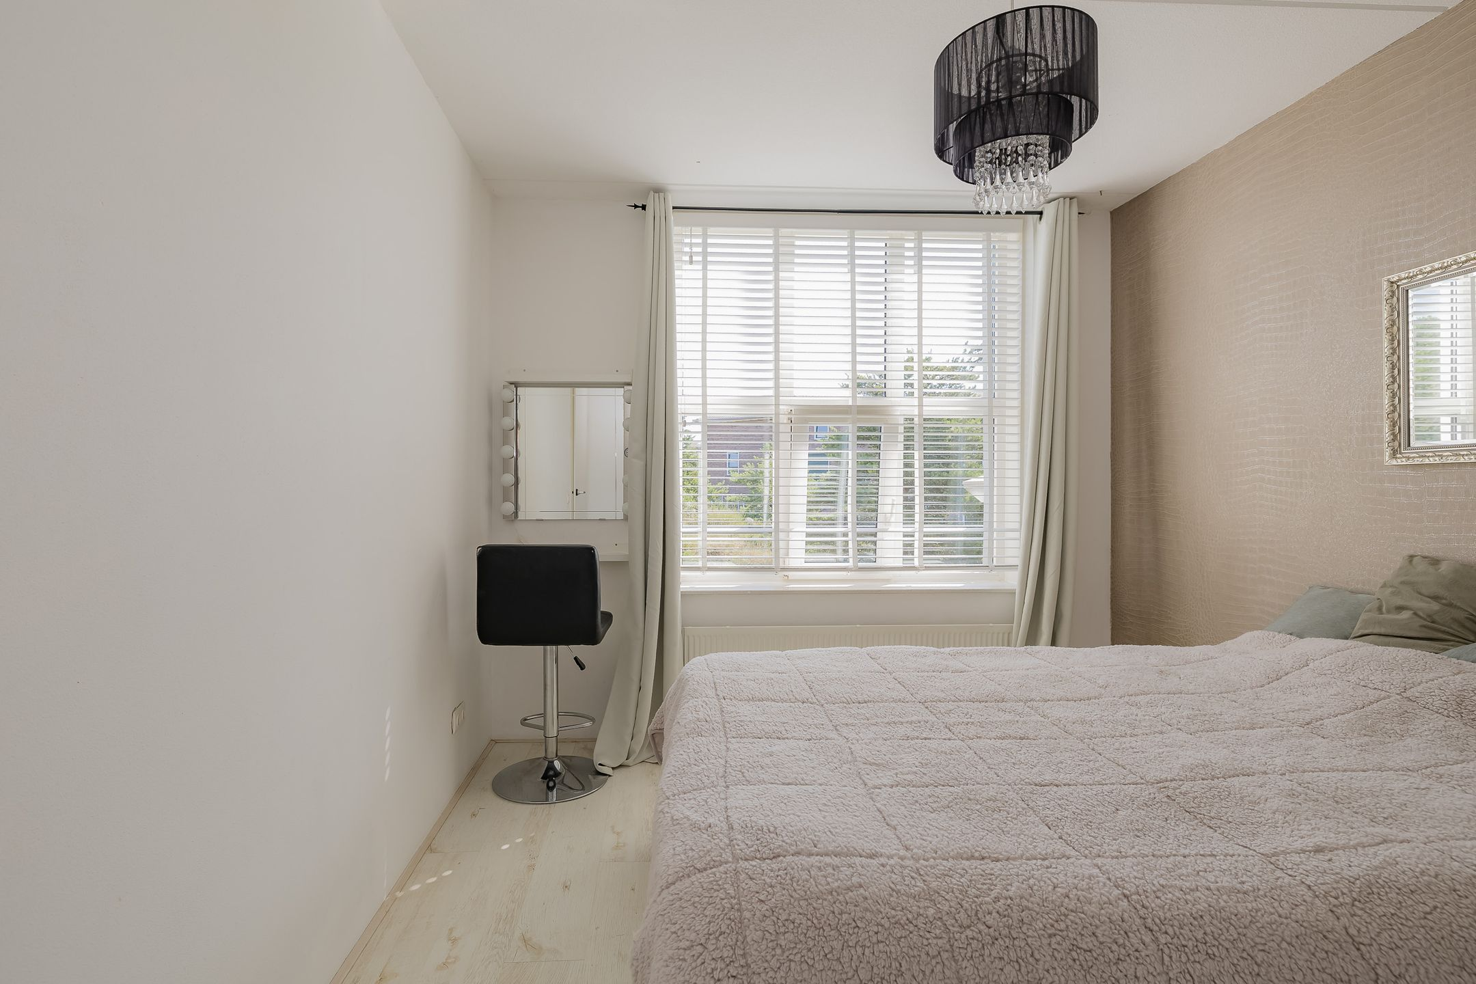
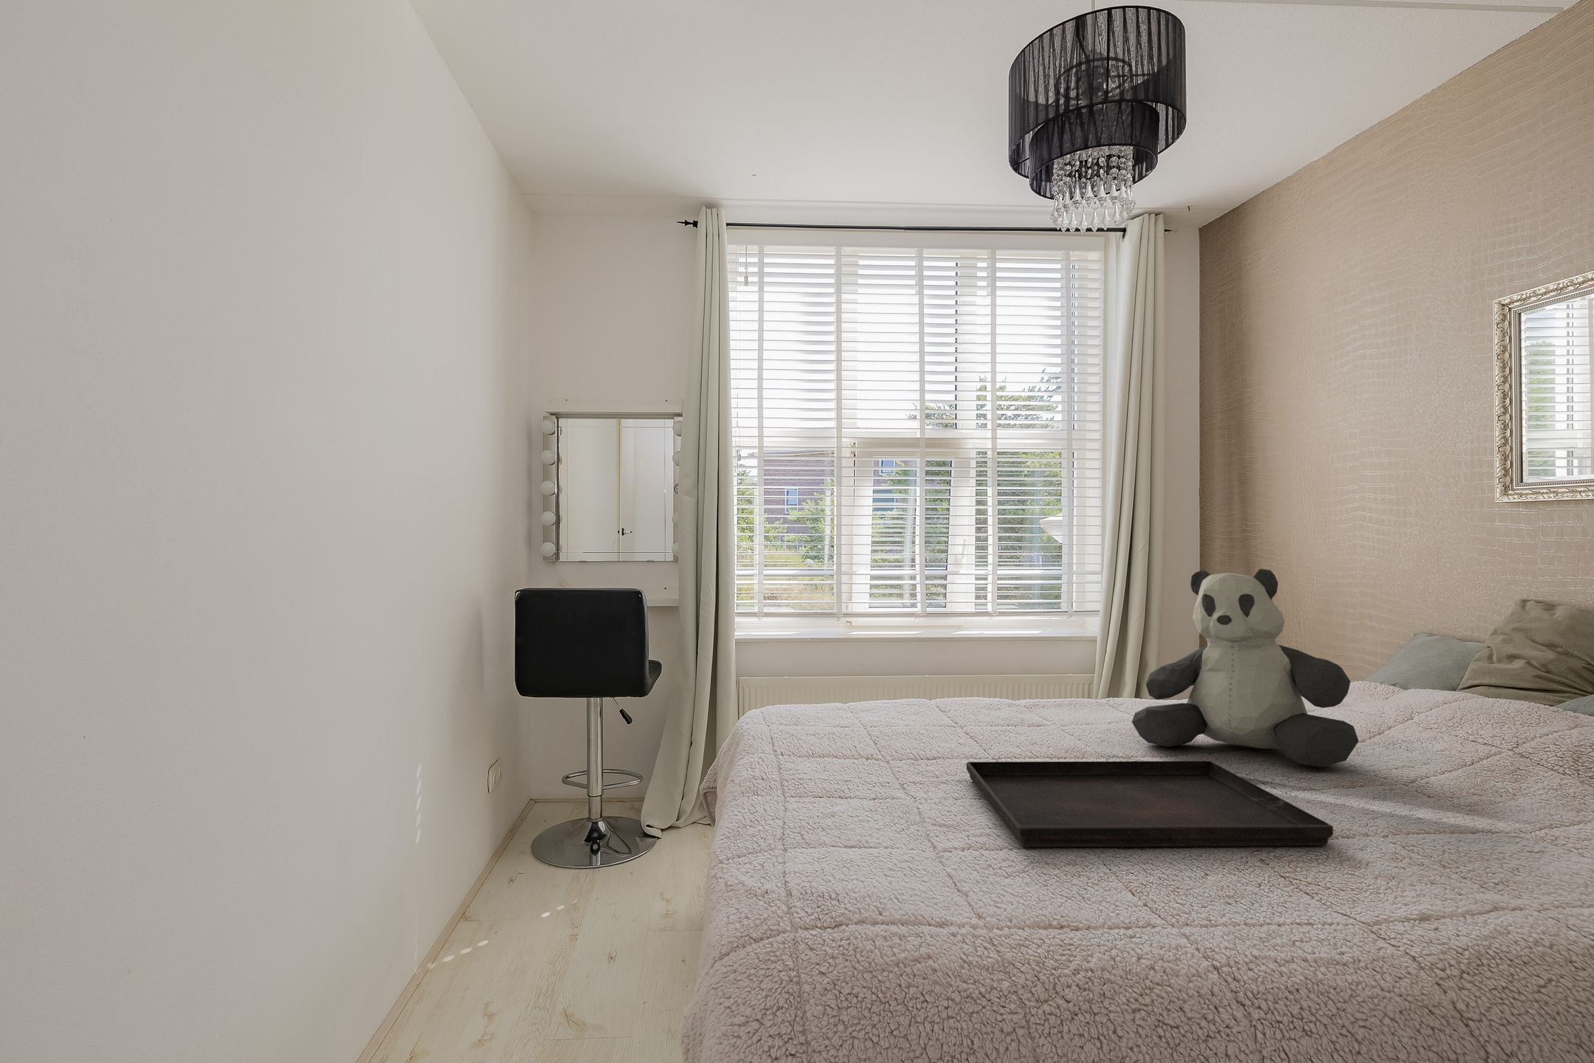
+ teddy bear [1131,567,1359,768]
+ serving tray [965,760,1334,848]
